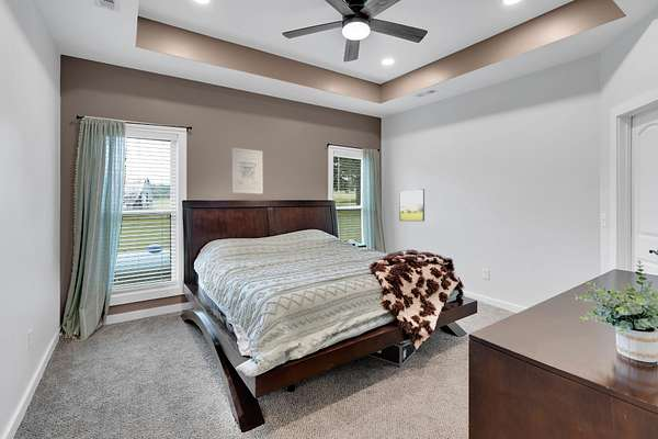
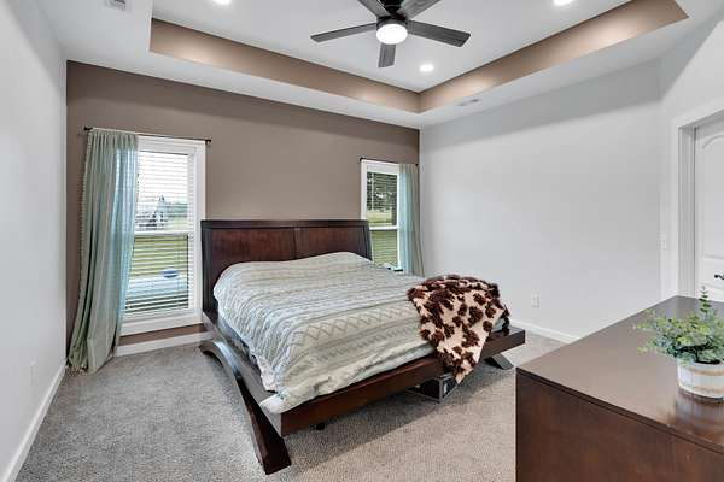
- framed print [398,188,426,222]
- wall art [231,147,264,195]
